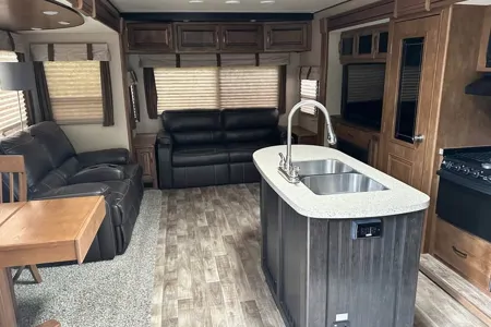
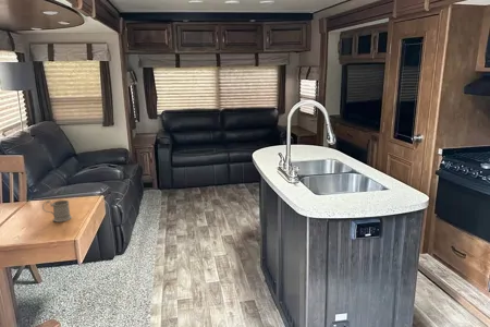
+ mug [41,199,73,223]
